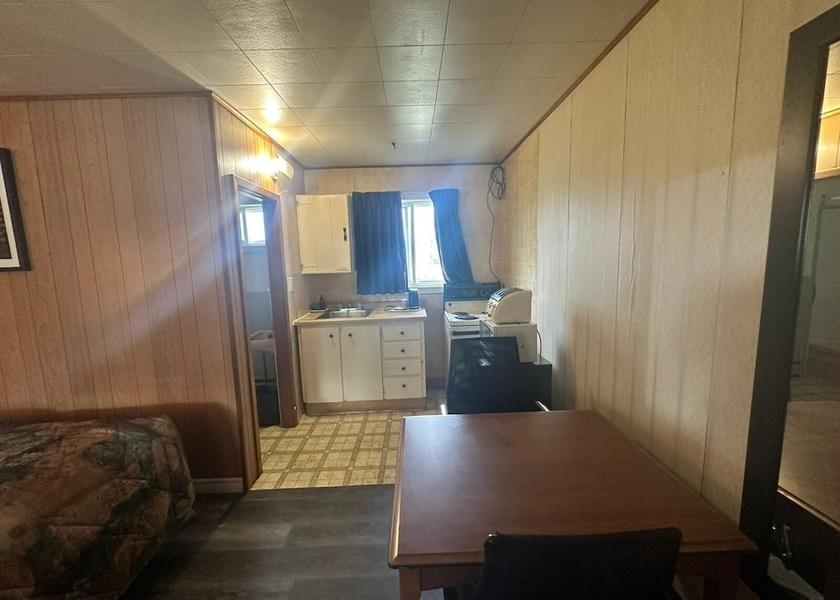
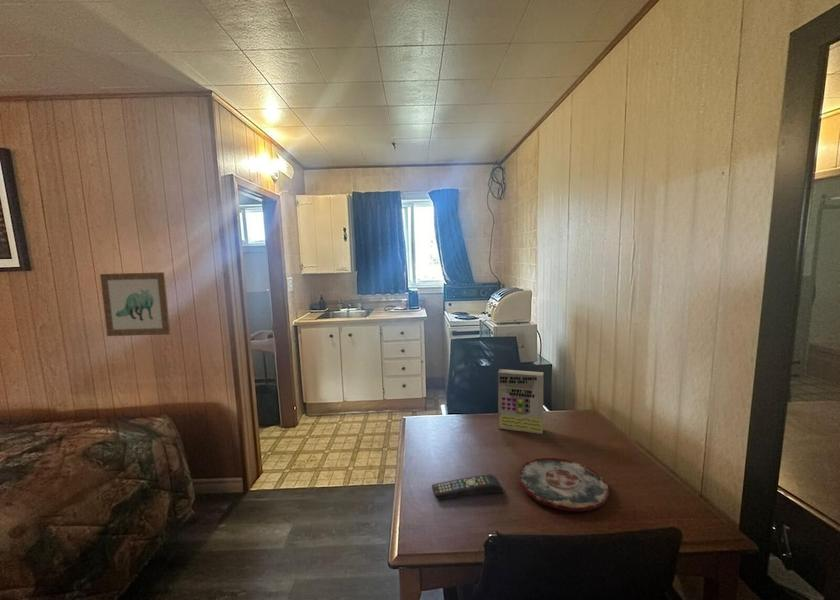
+ wall art [99,271,171,337]
+ plate [517,457,610,512]
+ remote control [431,473,505,501]
+ cereal box [497,368,545,435]
